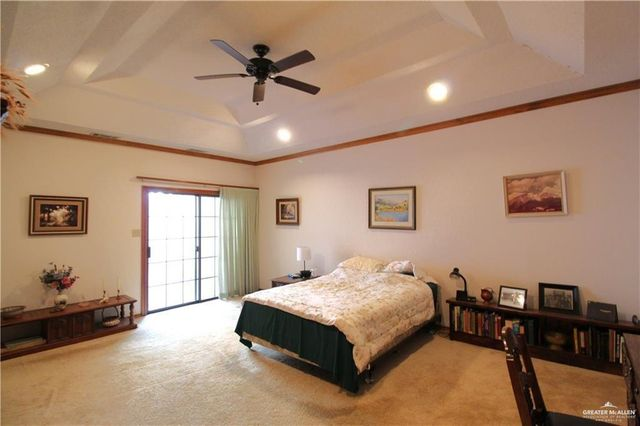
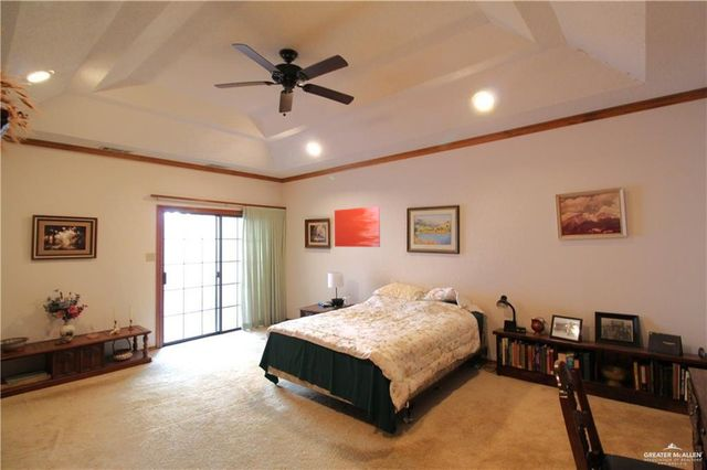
+ wall art [334,205,381,248]
